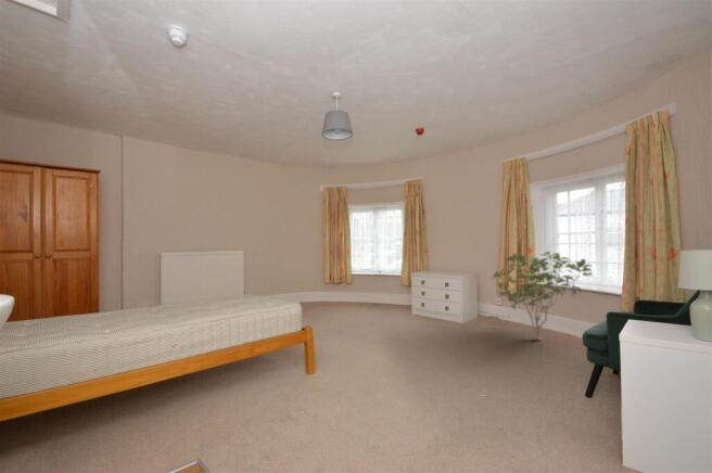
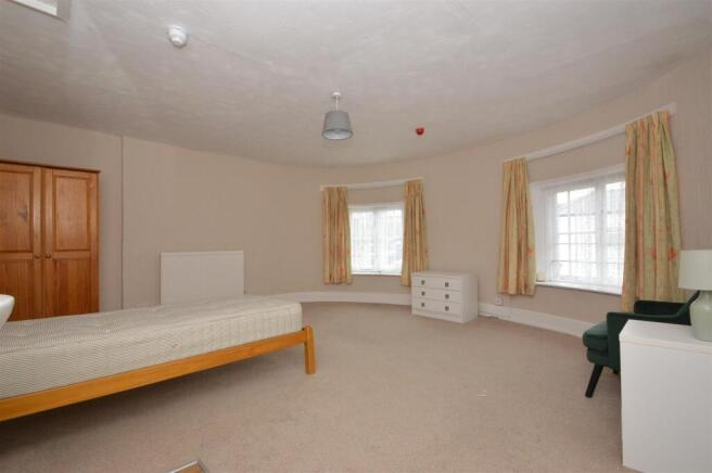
- shrub [491,251,595,342]
